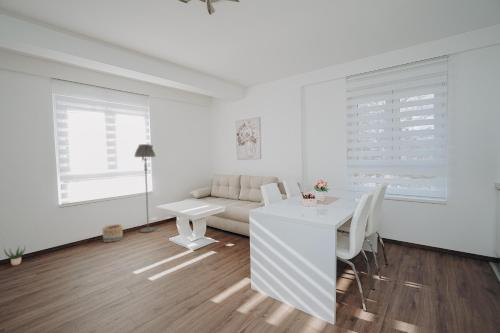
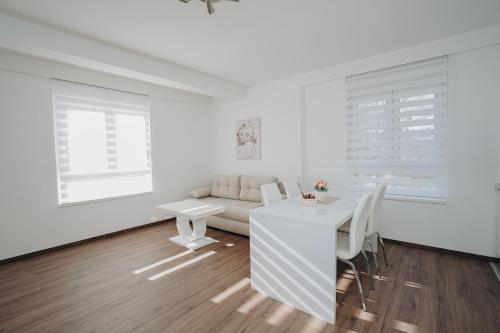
- basket [101,223,124,243]
- floor lamp [133,143,157,234]
- potted plant [3,246,26,266]
